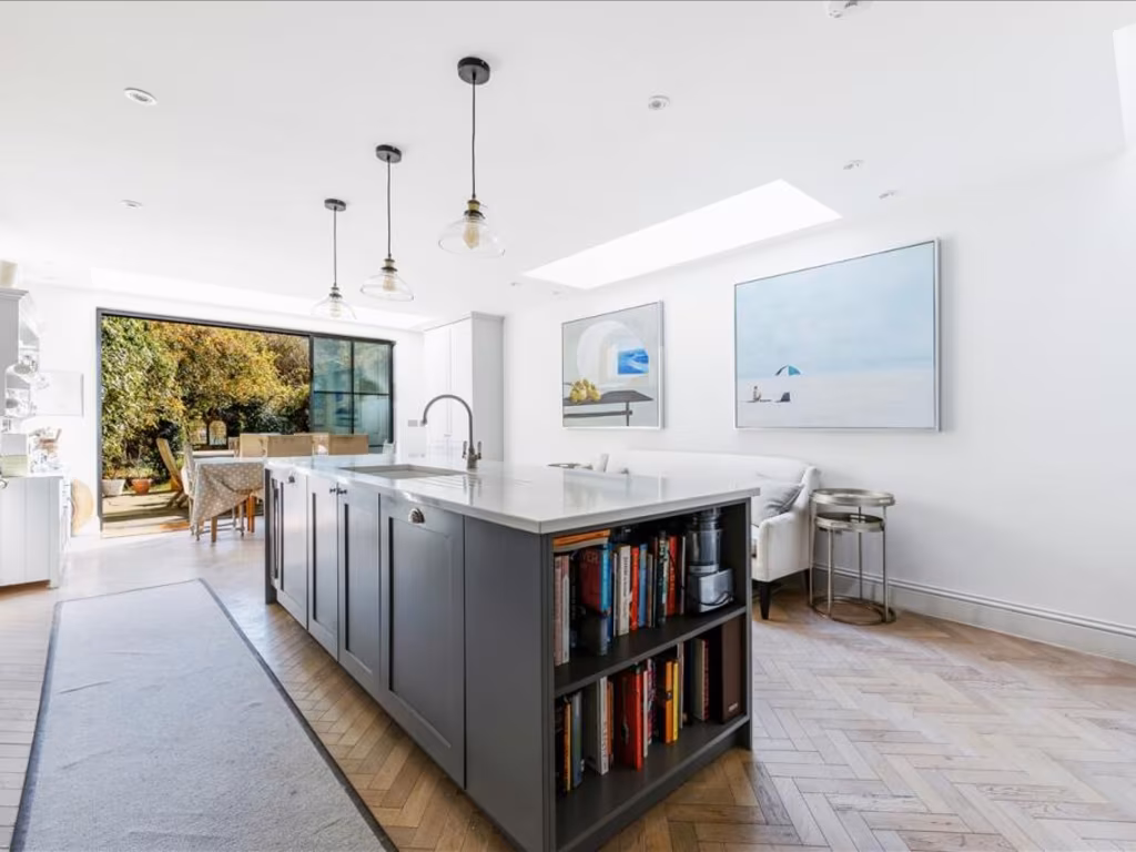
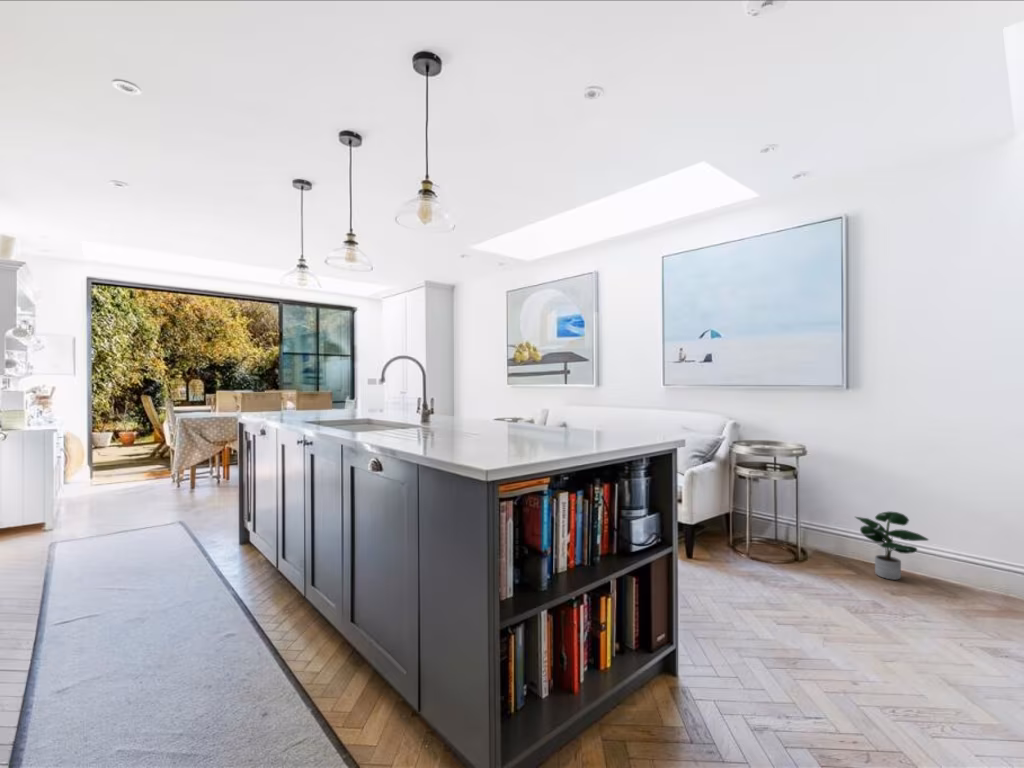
+ potted plant [854,510,931,581]
